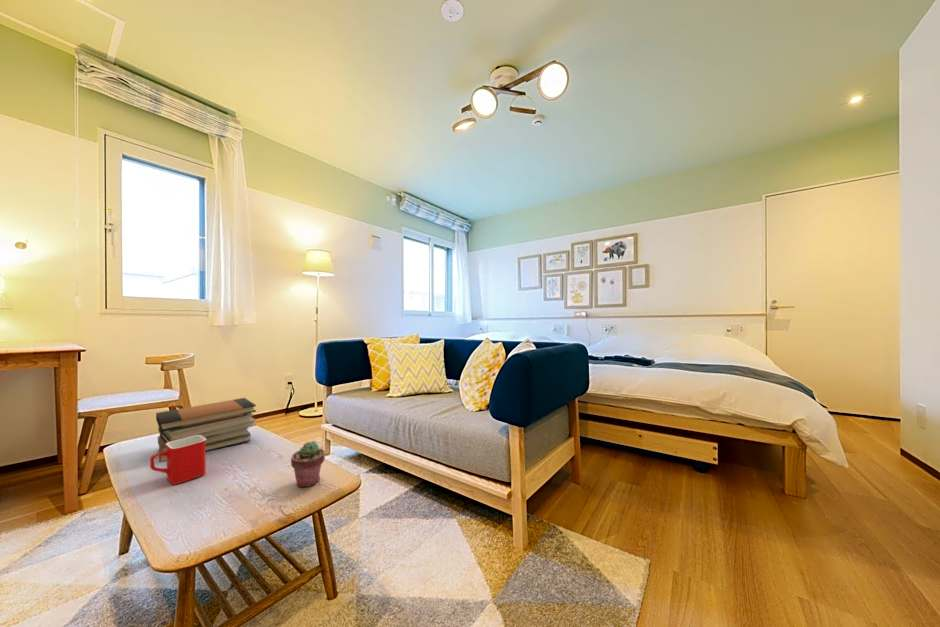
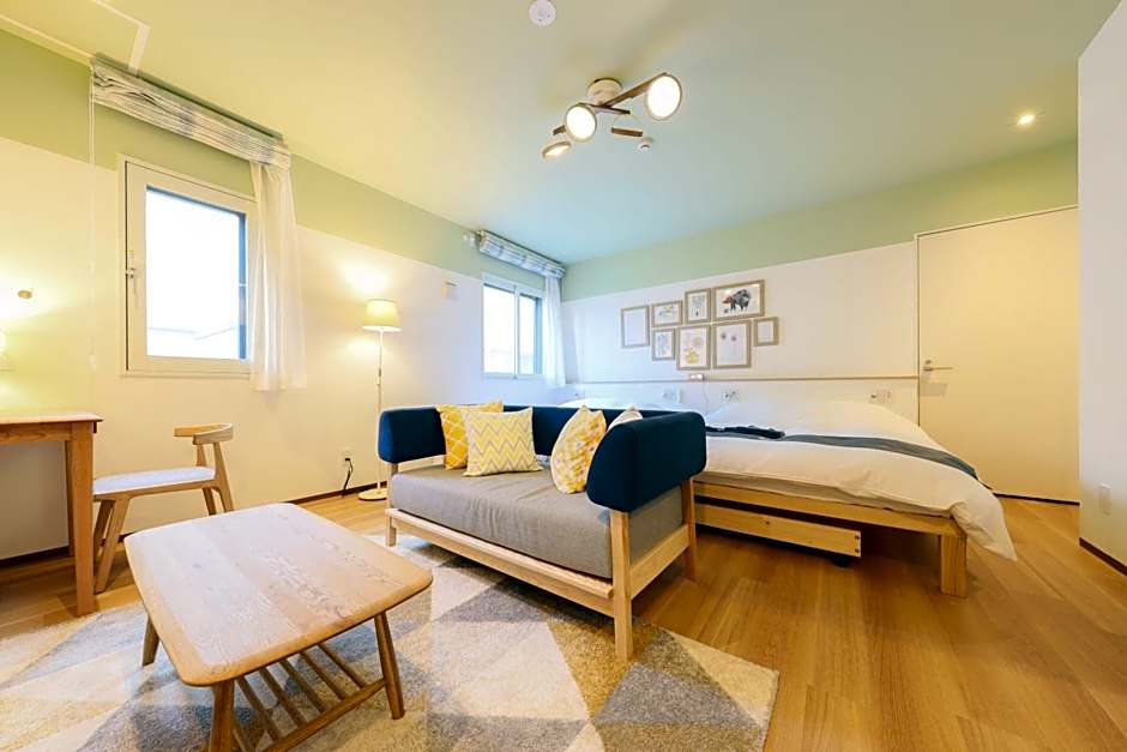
- mug [149,435,207,485]
- book stack [155,397,257,463]
- potted succulent [290,440,326,488]
